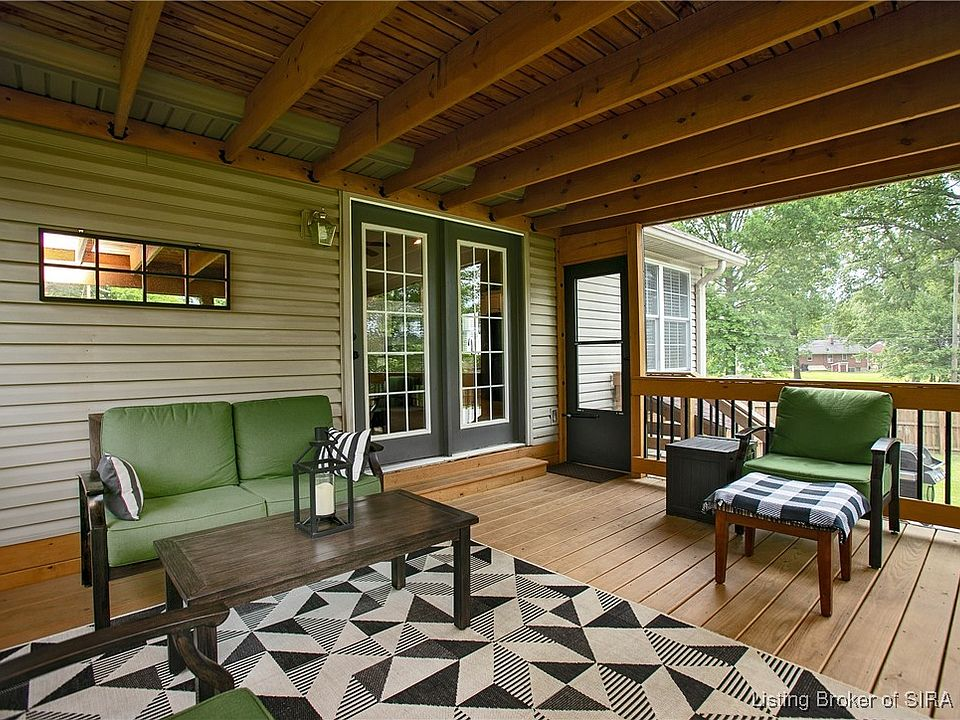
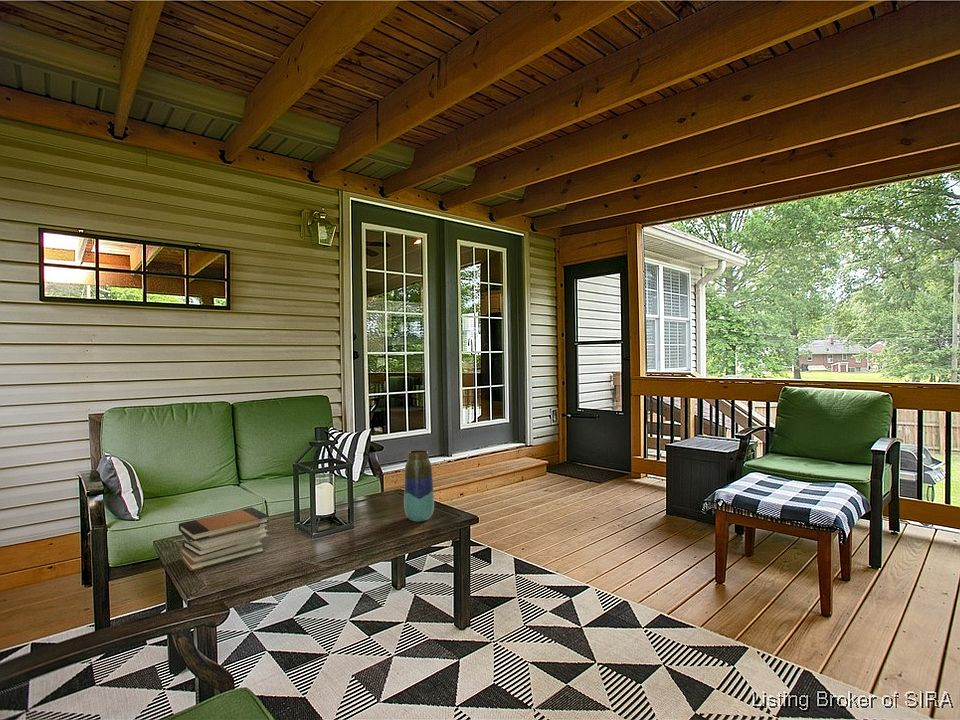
+ book stack [178,506,270,572]
+ vase [403,449,435,523]
